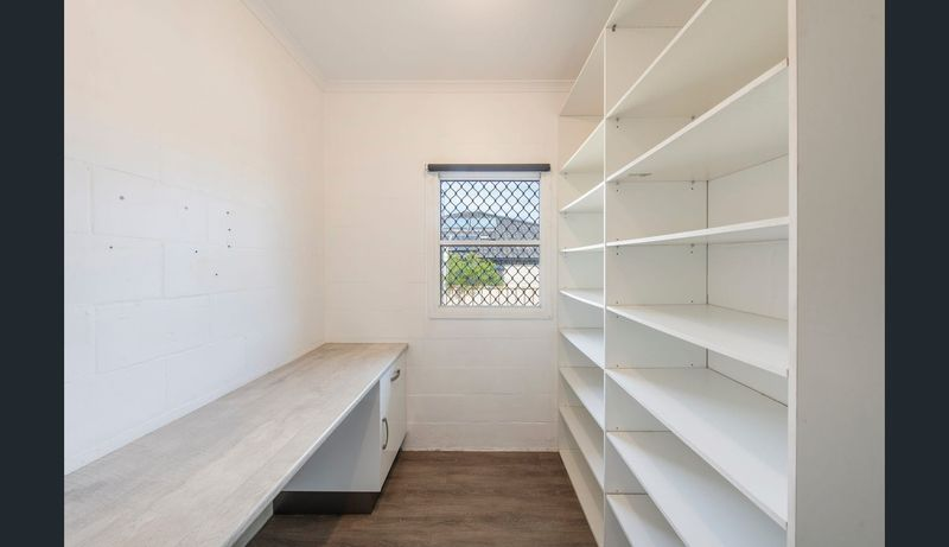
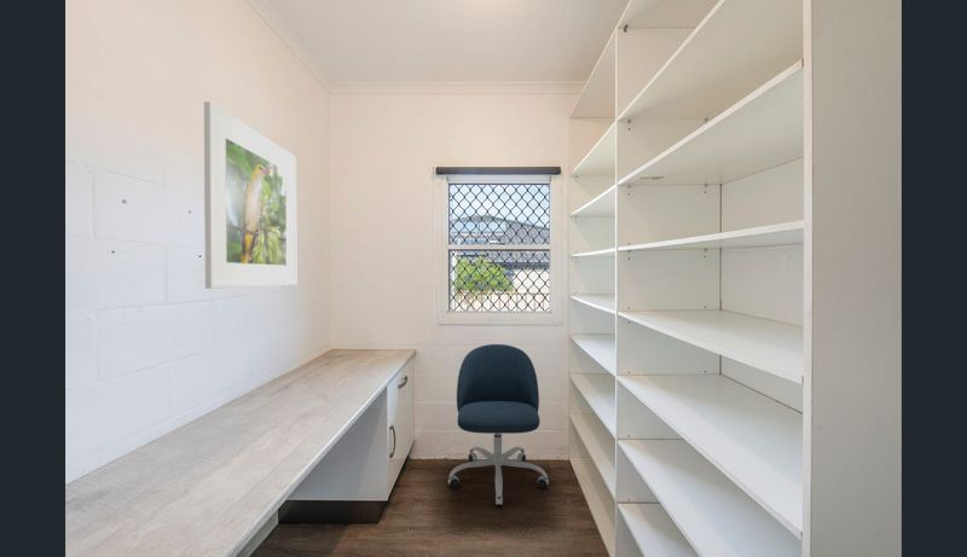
+ office chair [447,343,550,507]
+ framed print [203,100,297,290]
